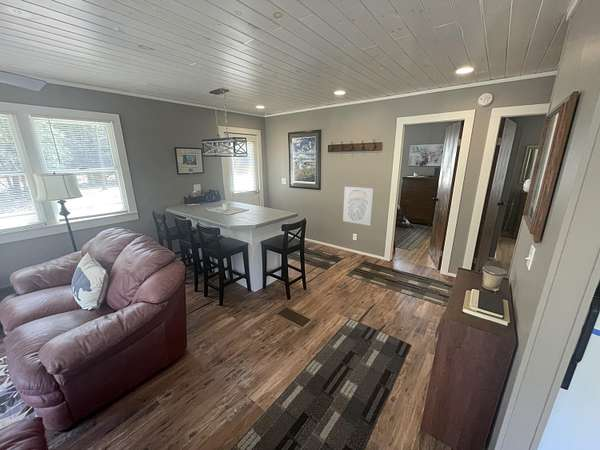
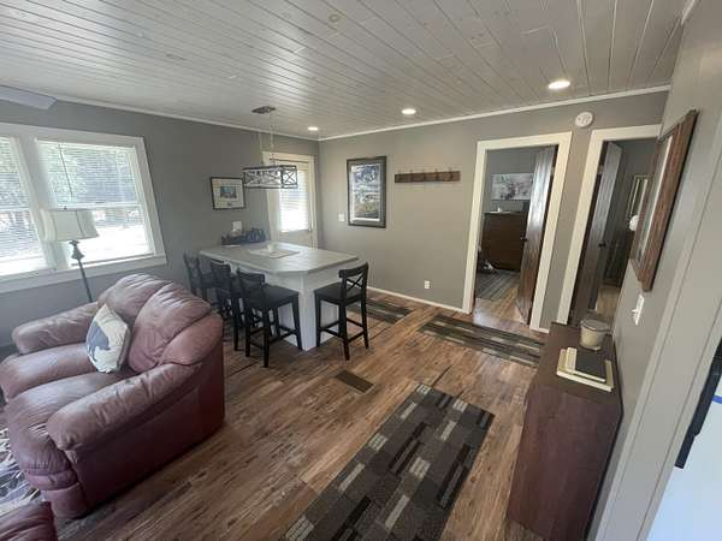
- wall art [342,185,375,227]
